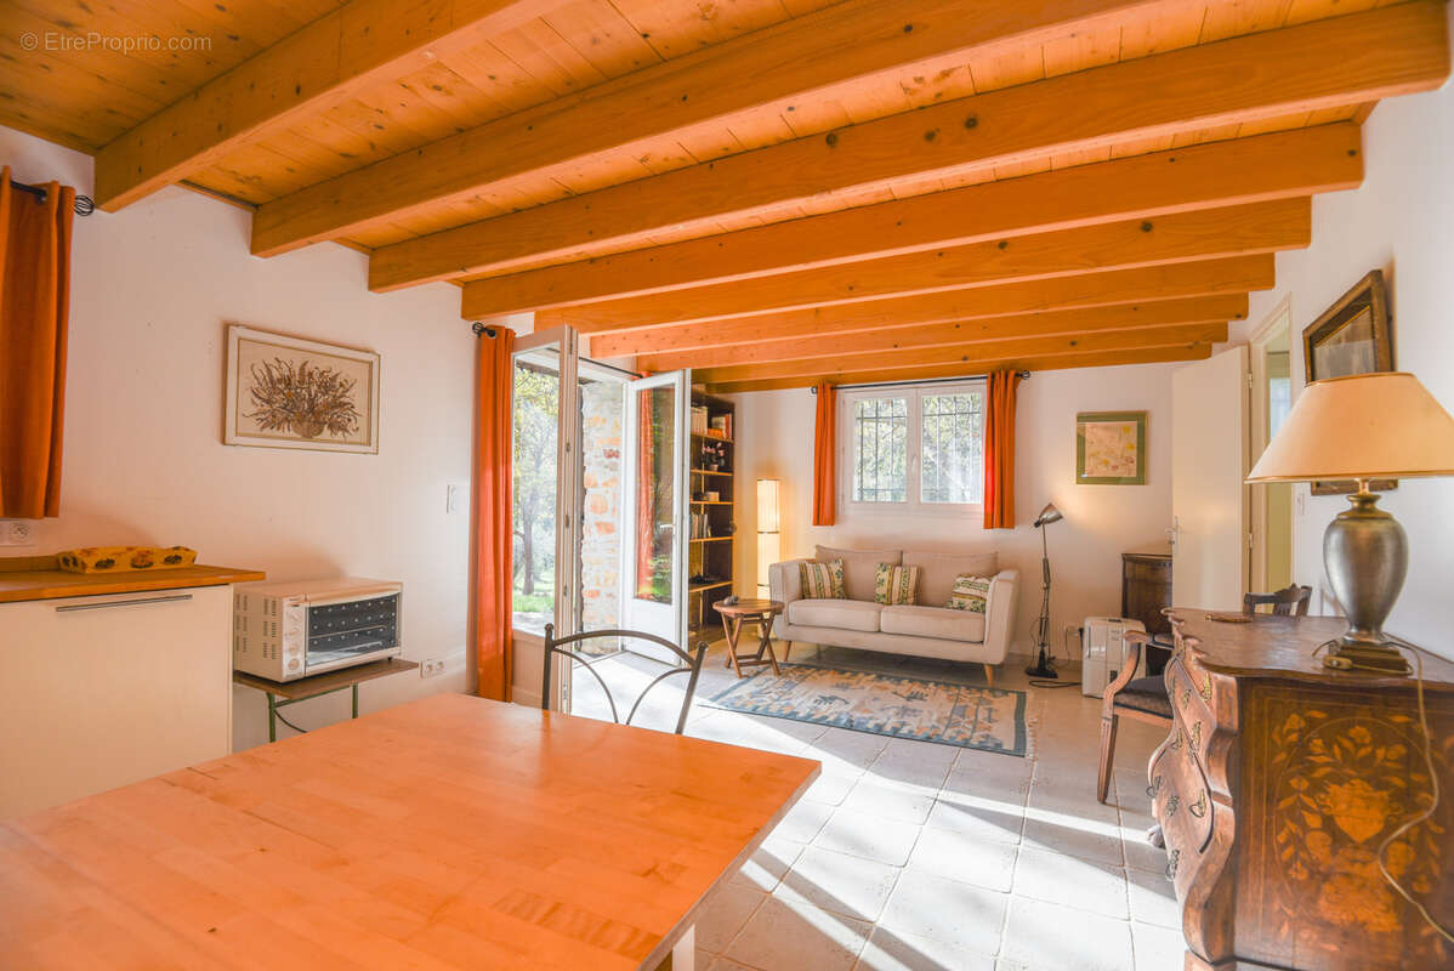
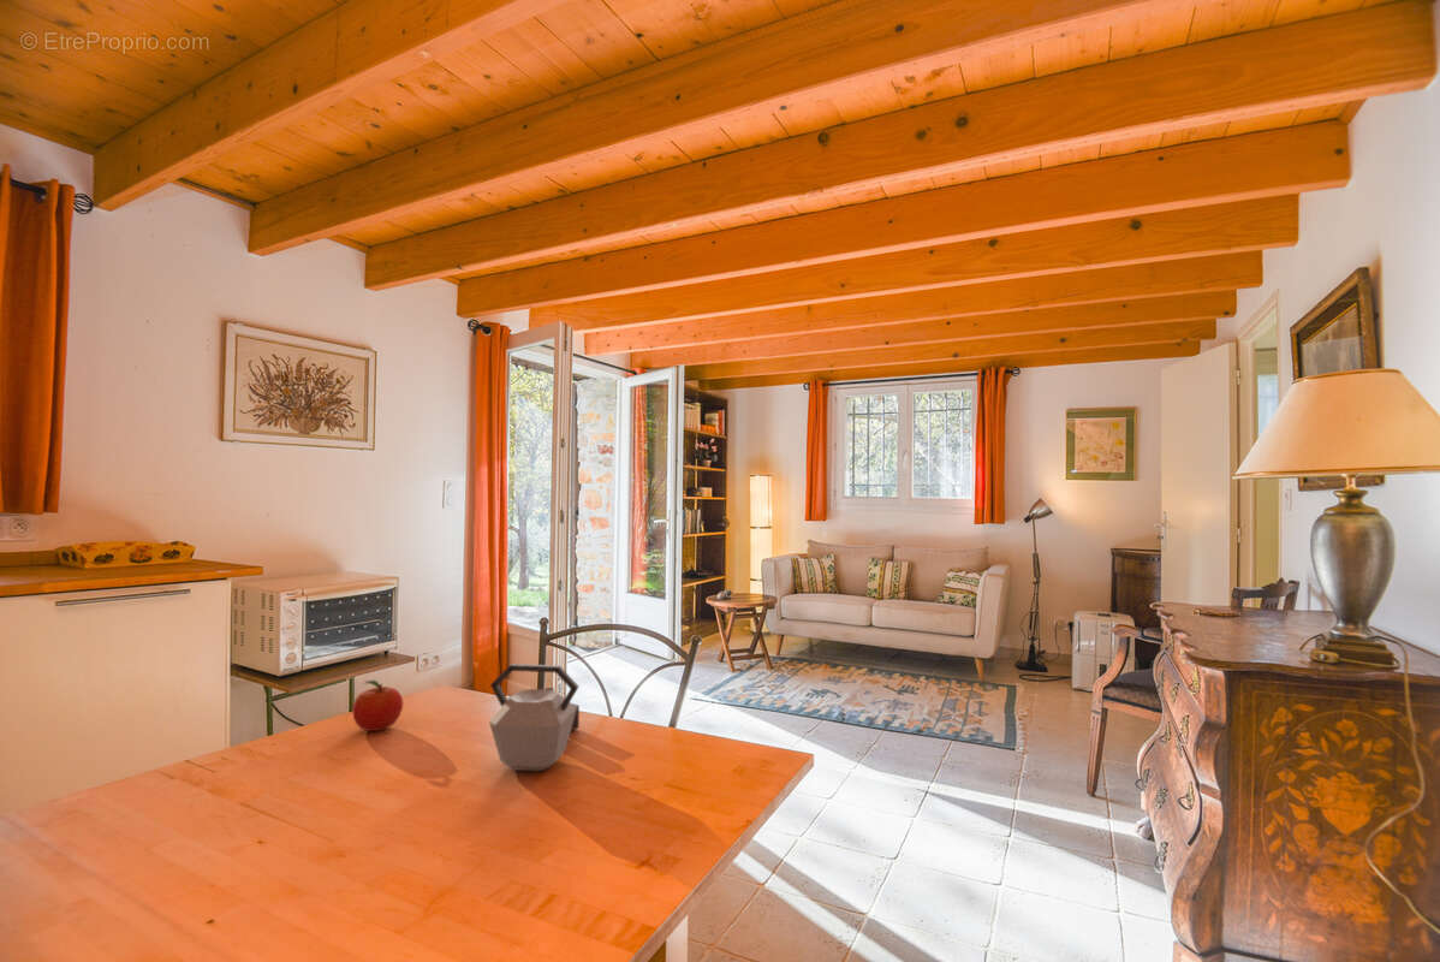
+ kettle [488,663,581,772]
+ fruit [351,679,404,732]
